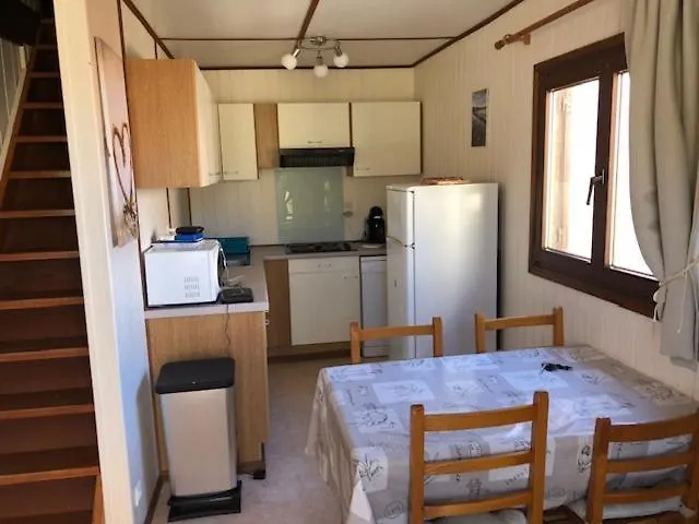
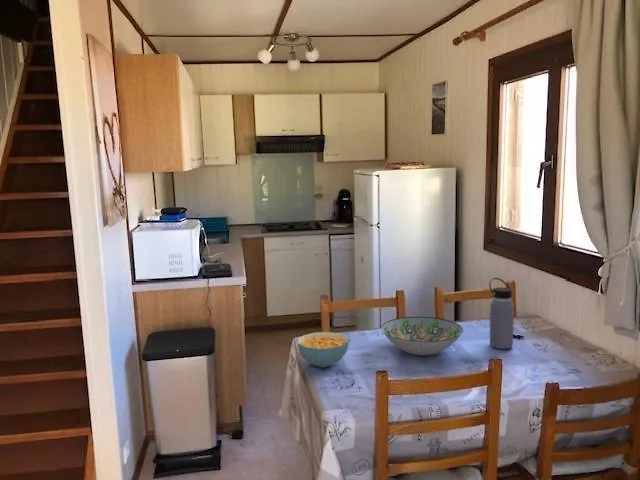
+ cereal bowl [296,331,350,368]
+ water bottle [488,277,515,350]
+ decorative bowl [380,316,464,357]
